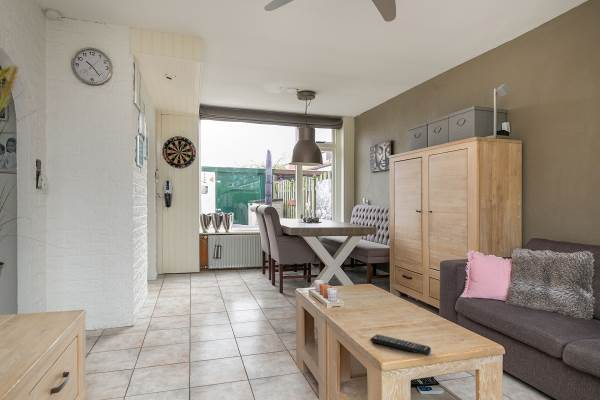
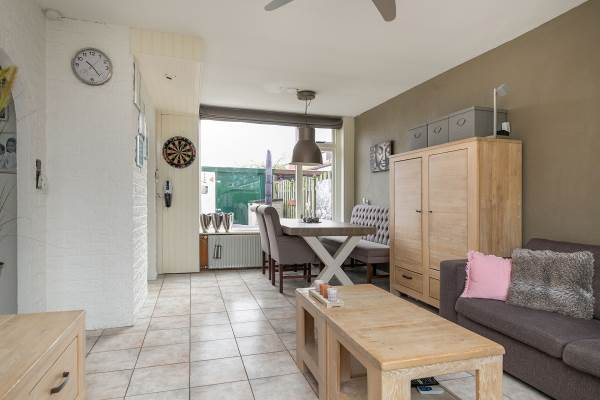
- remote control [369,333,432,356]
